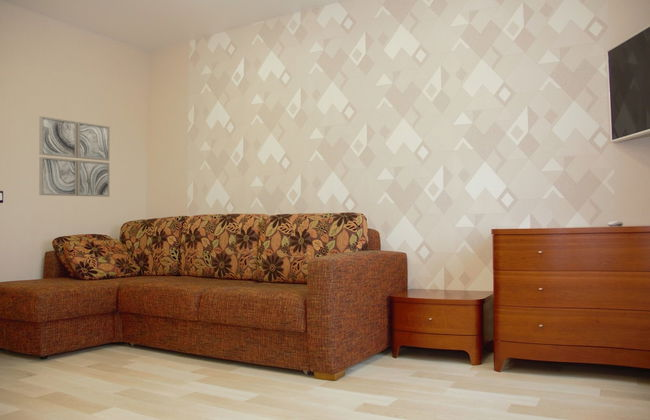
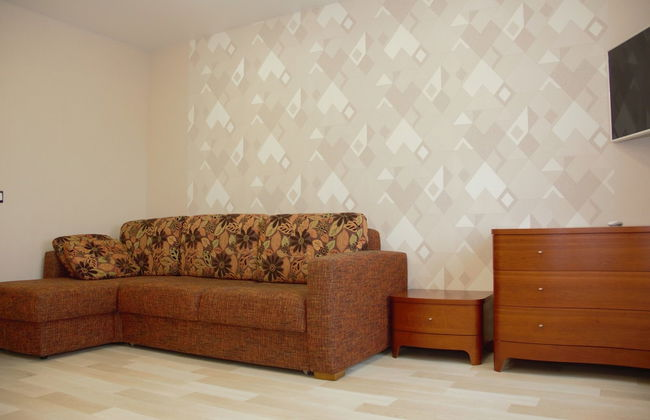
- wall art [38,115,110,198]
